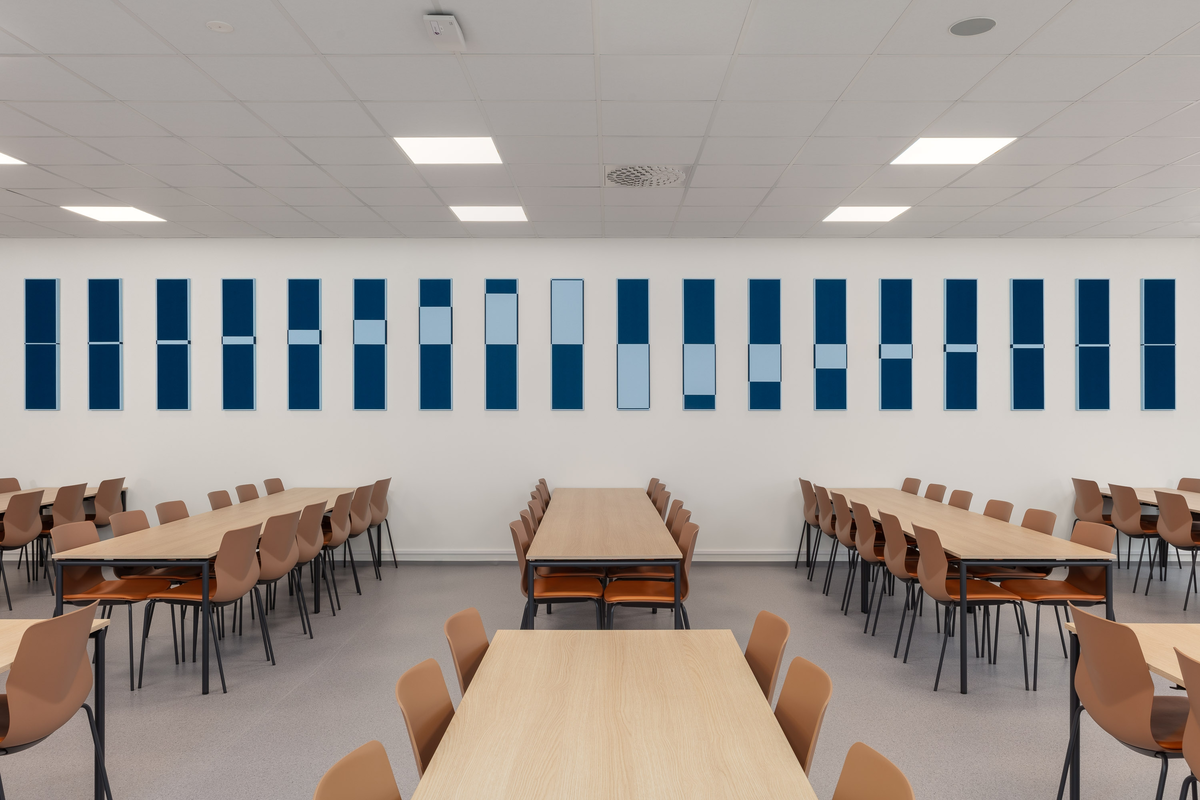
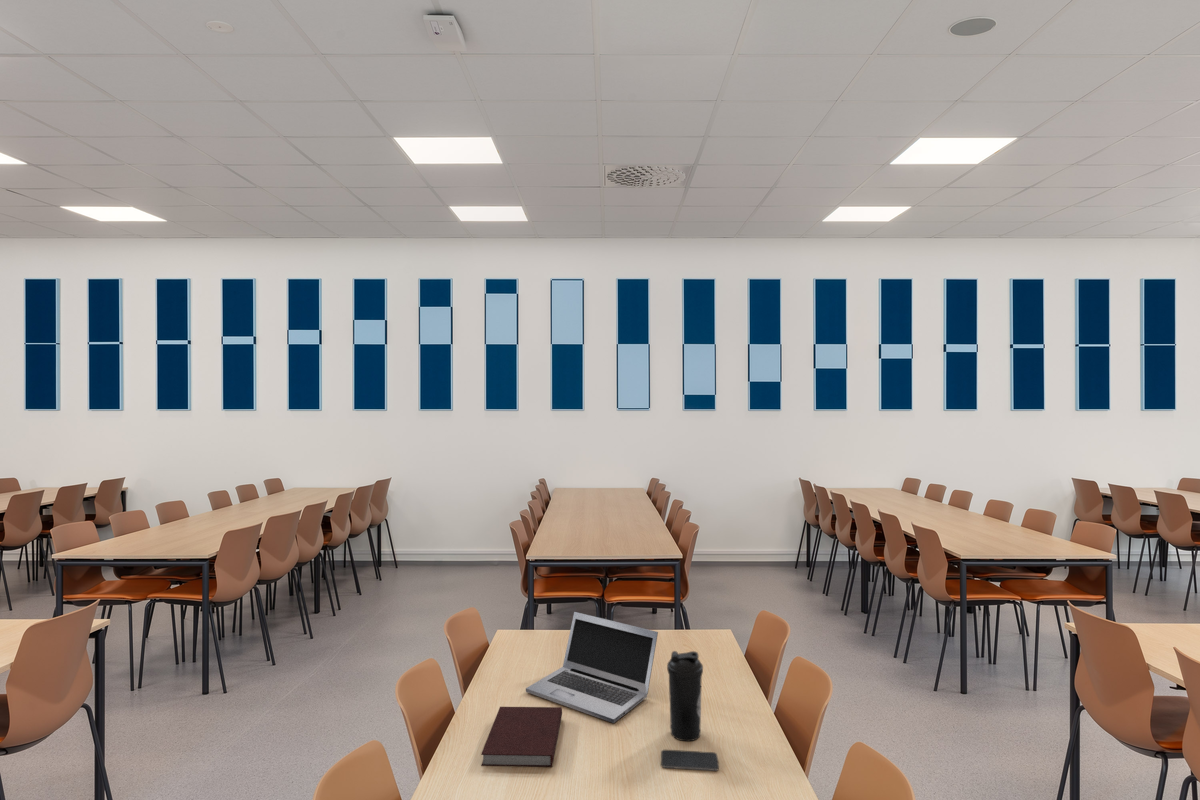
+ notebook [480,706,563,768]
+ water bottle [666,650,704,742]
+ smartphone [660,749,720,772]
+ laptop [525,611,659,724]
